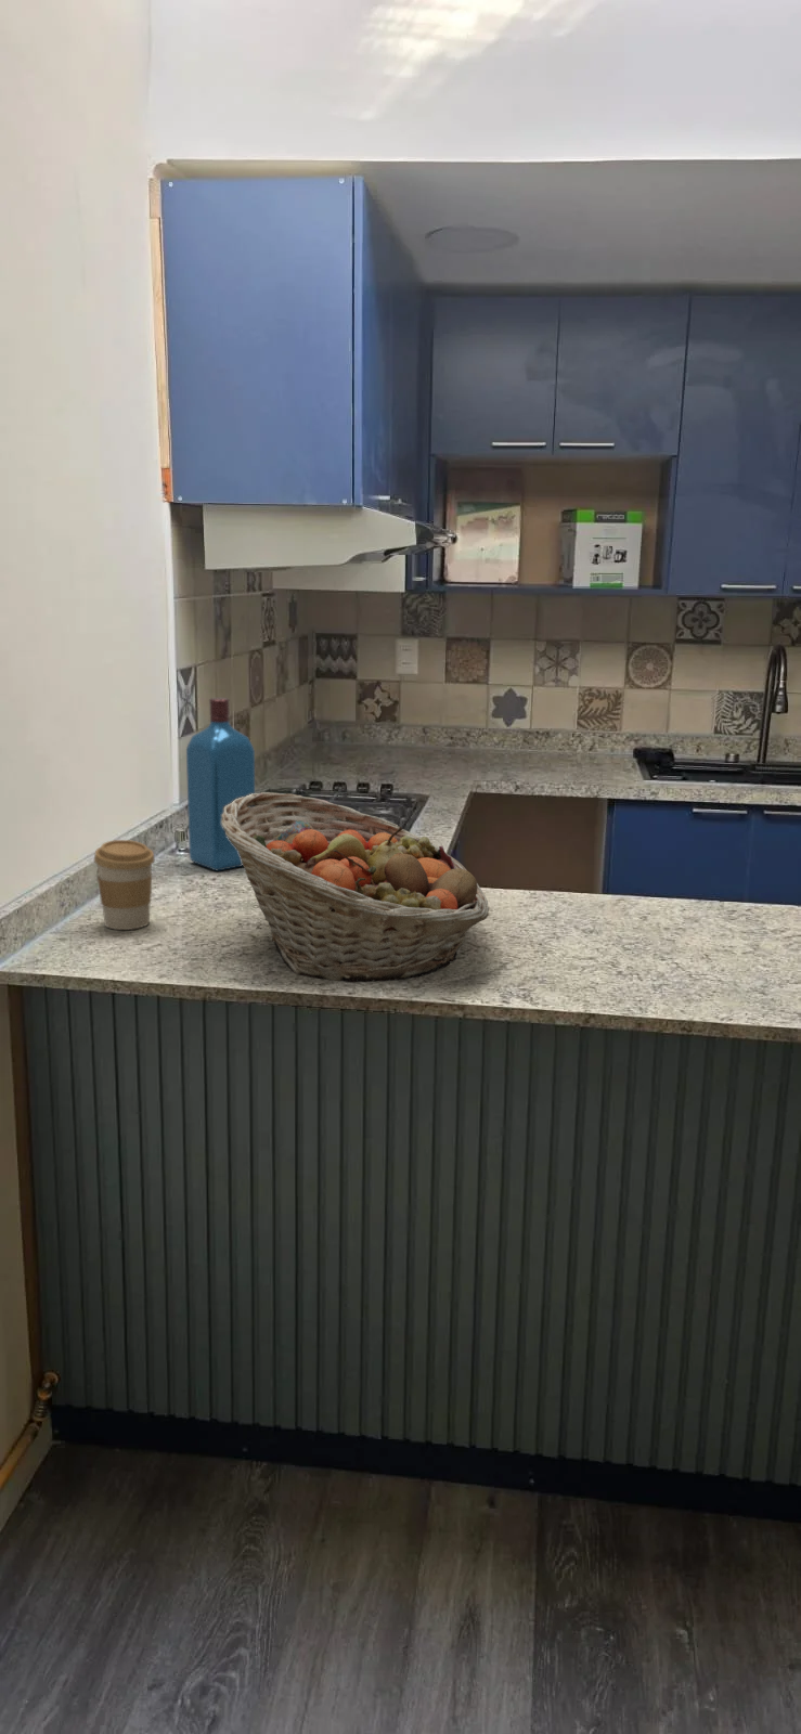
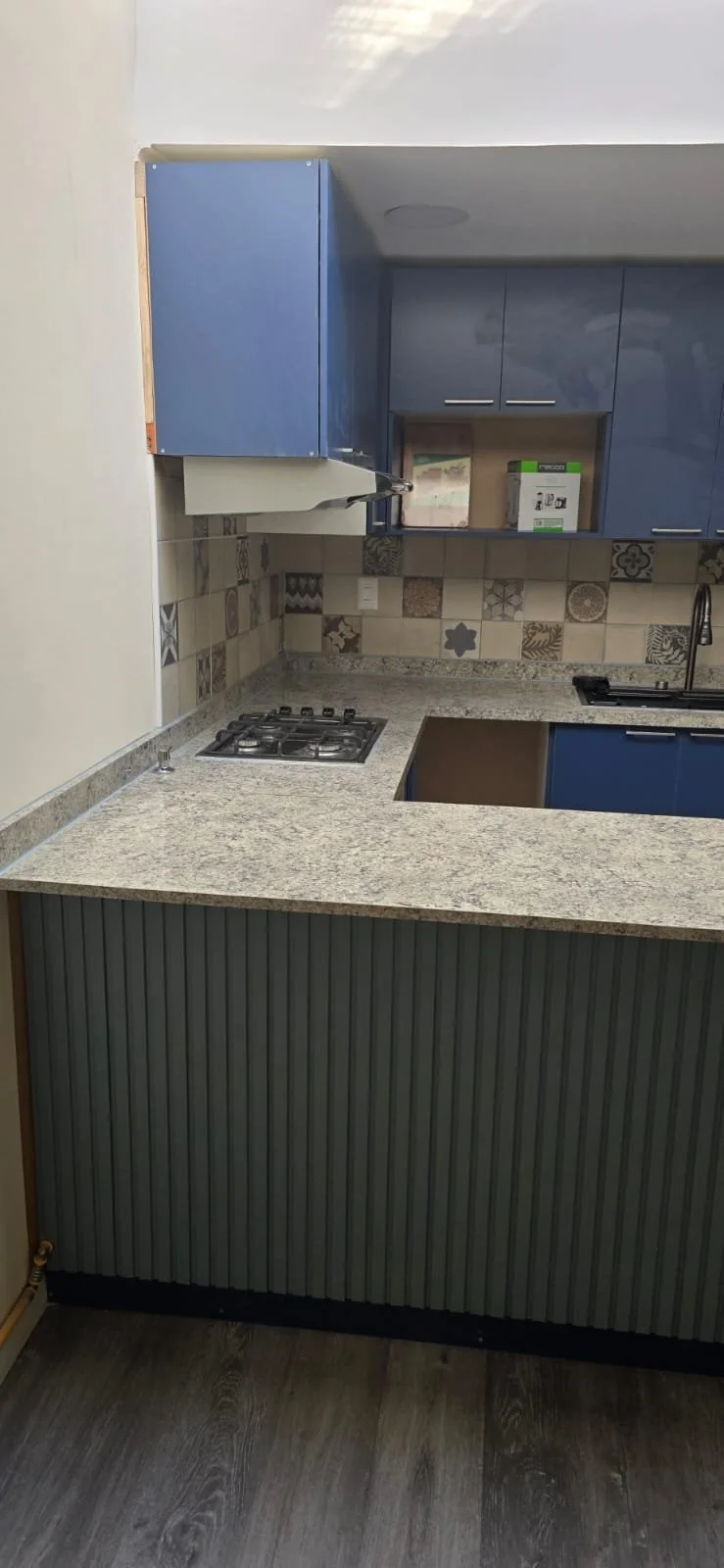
- coffee cup [93,839,156,931]
- liquor [186,697,256,871]
- fruit basket [221,791,490,983]
